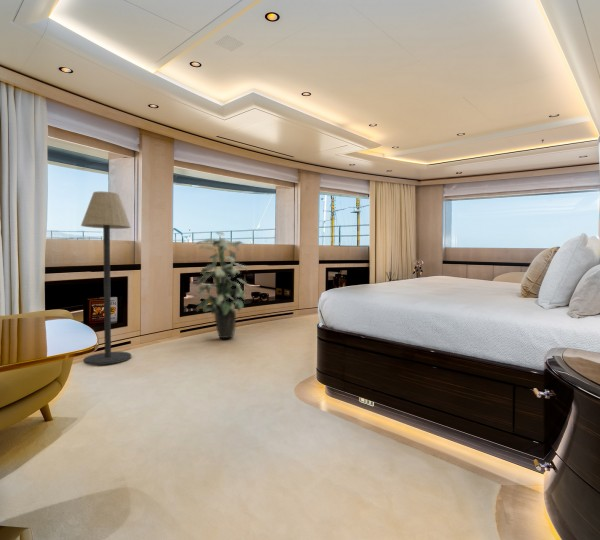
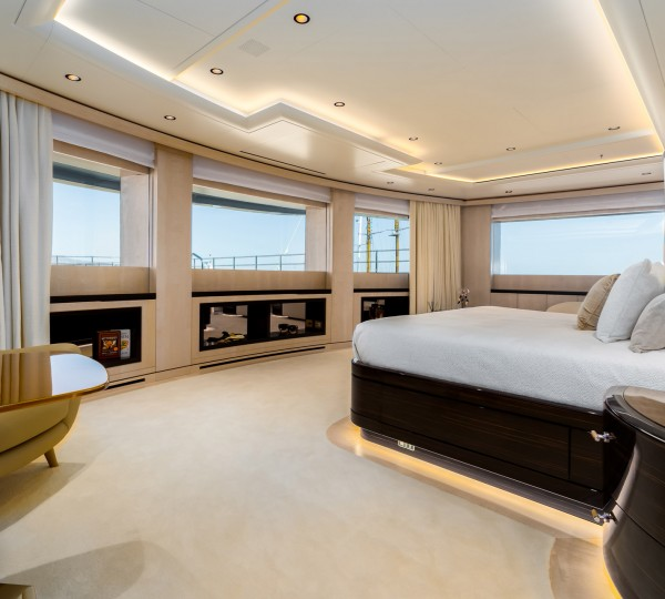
- floor lamp [80,191,132,366]
- indoor plant [194,231,250,339]
